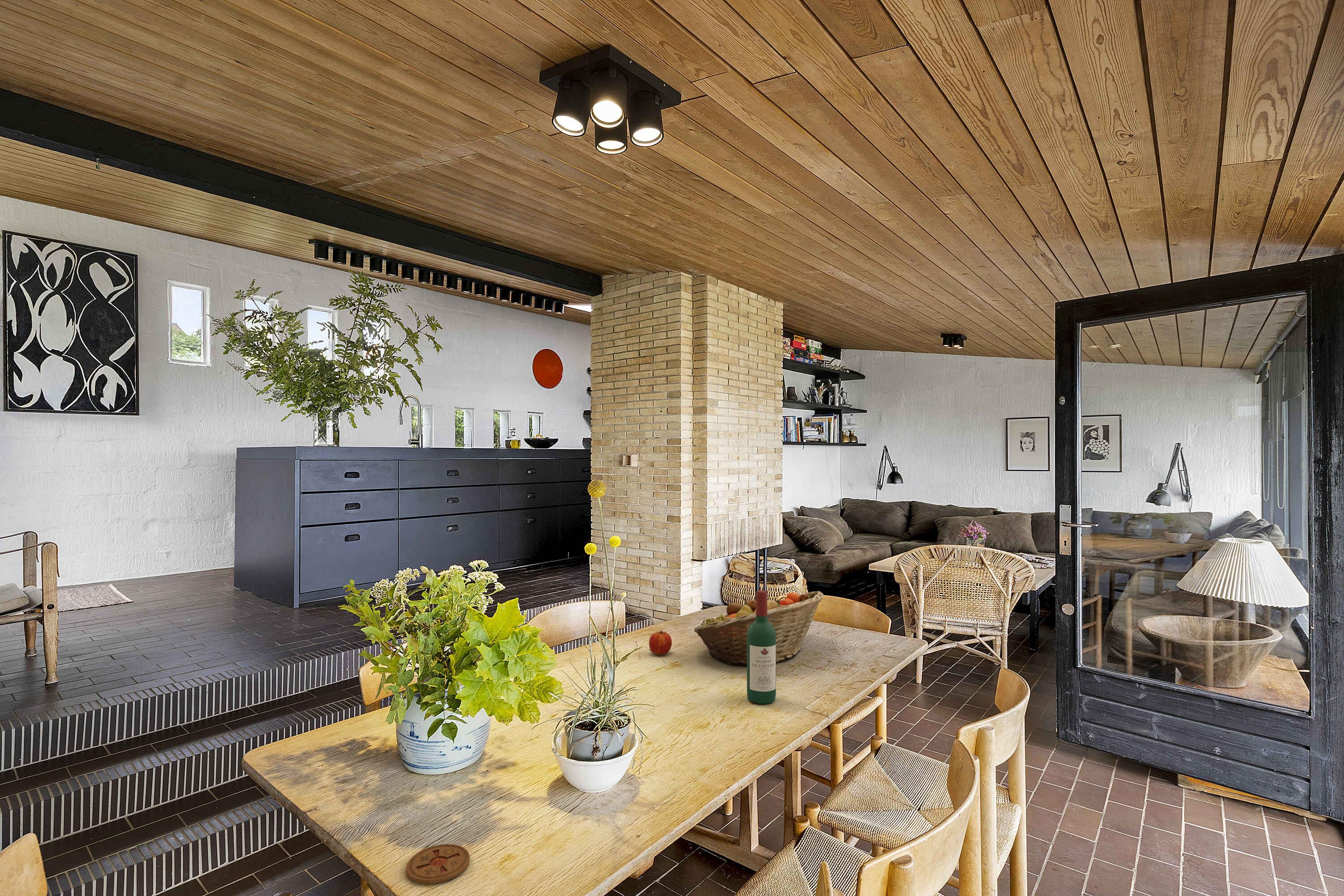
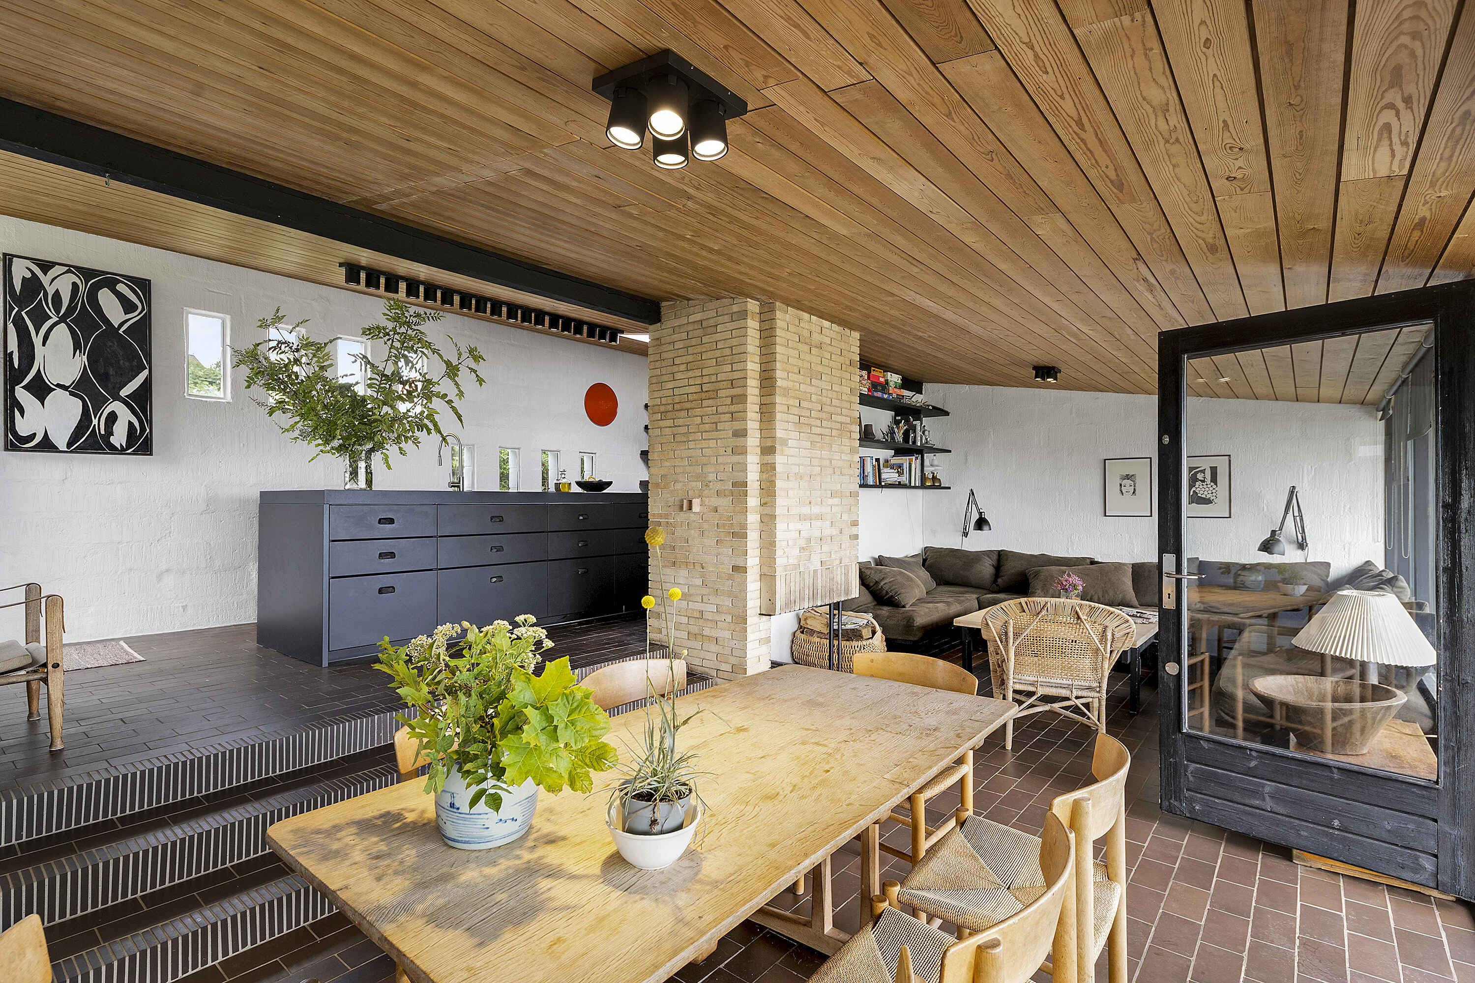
- coaster [406,844,470,884]
- fruit [649,630,672,655]
- wine bottle [746,590,776,704]
- fruit basket [694,590,824,665]
